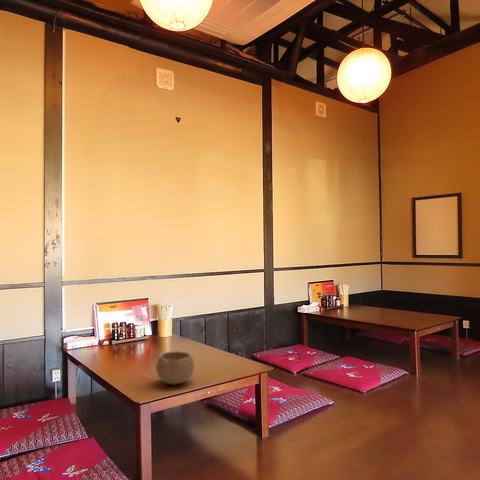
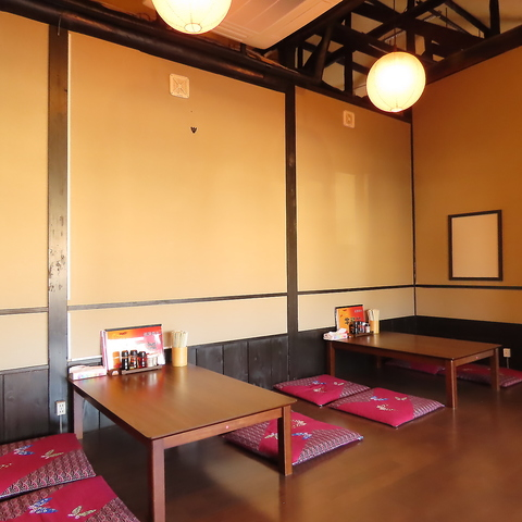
- bowl [155,350,195,386]
